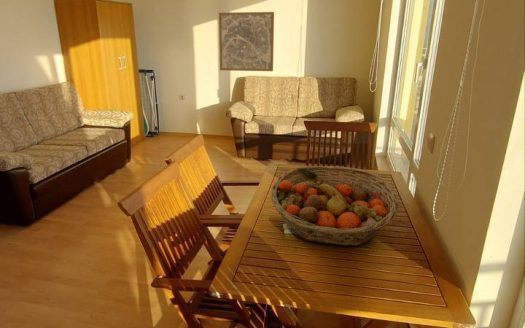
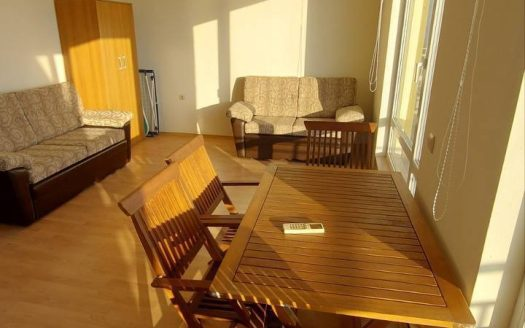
- wall art [218,11,275,72]
- fruit basket [270,165,400,247]
